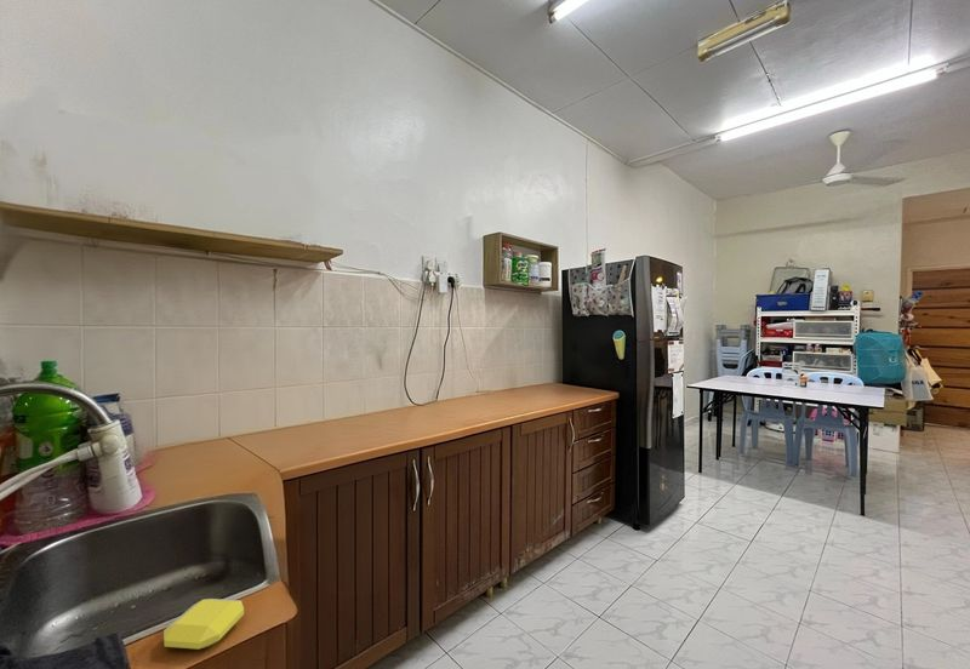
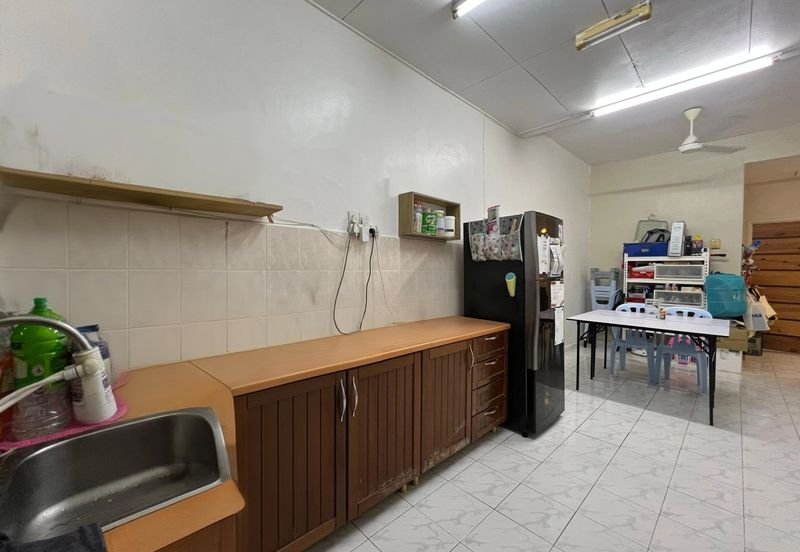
- soap bar [162,597,245,651]
